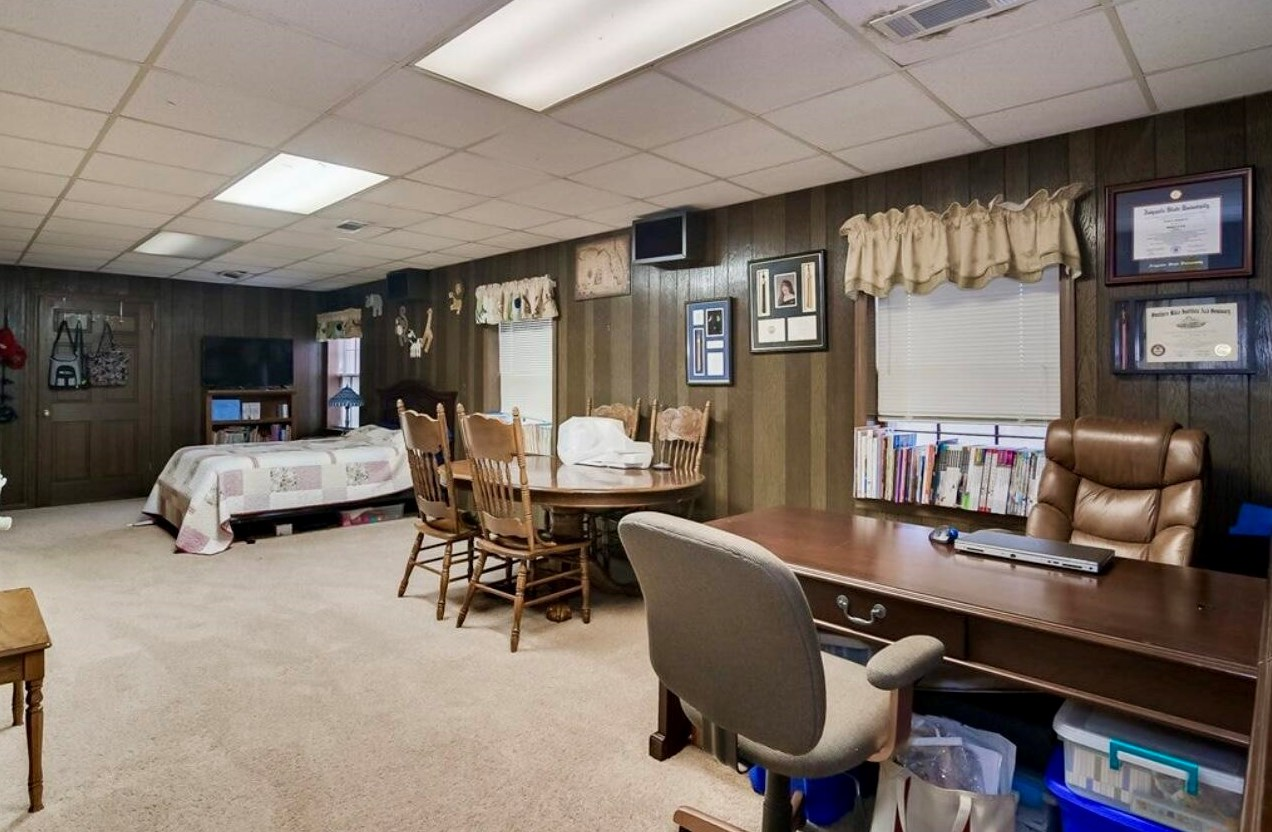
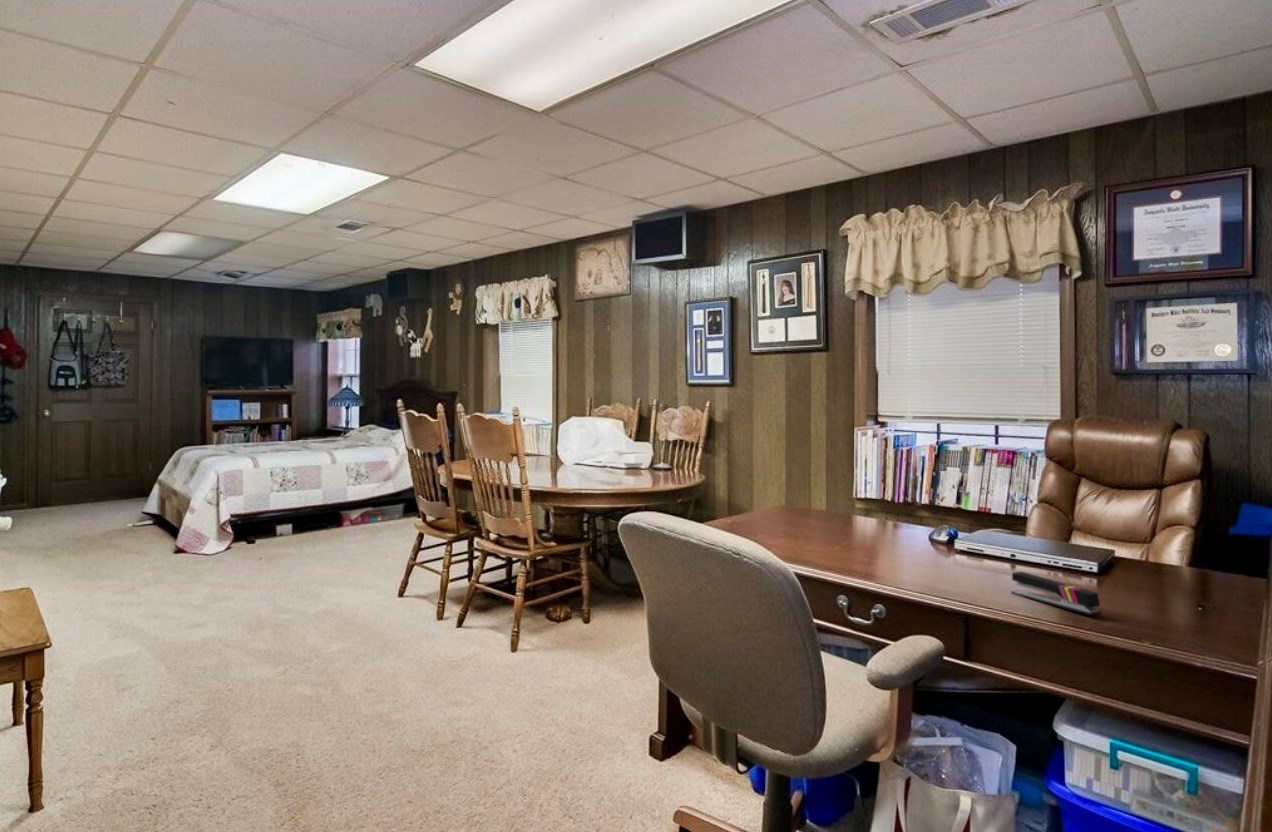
+ stapler [1010,571,1101,616]
